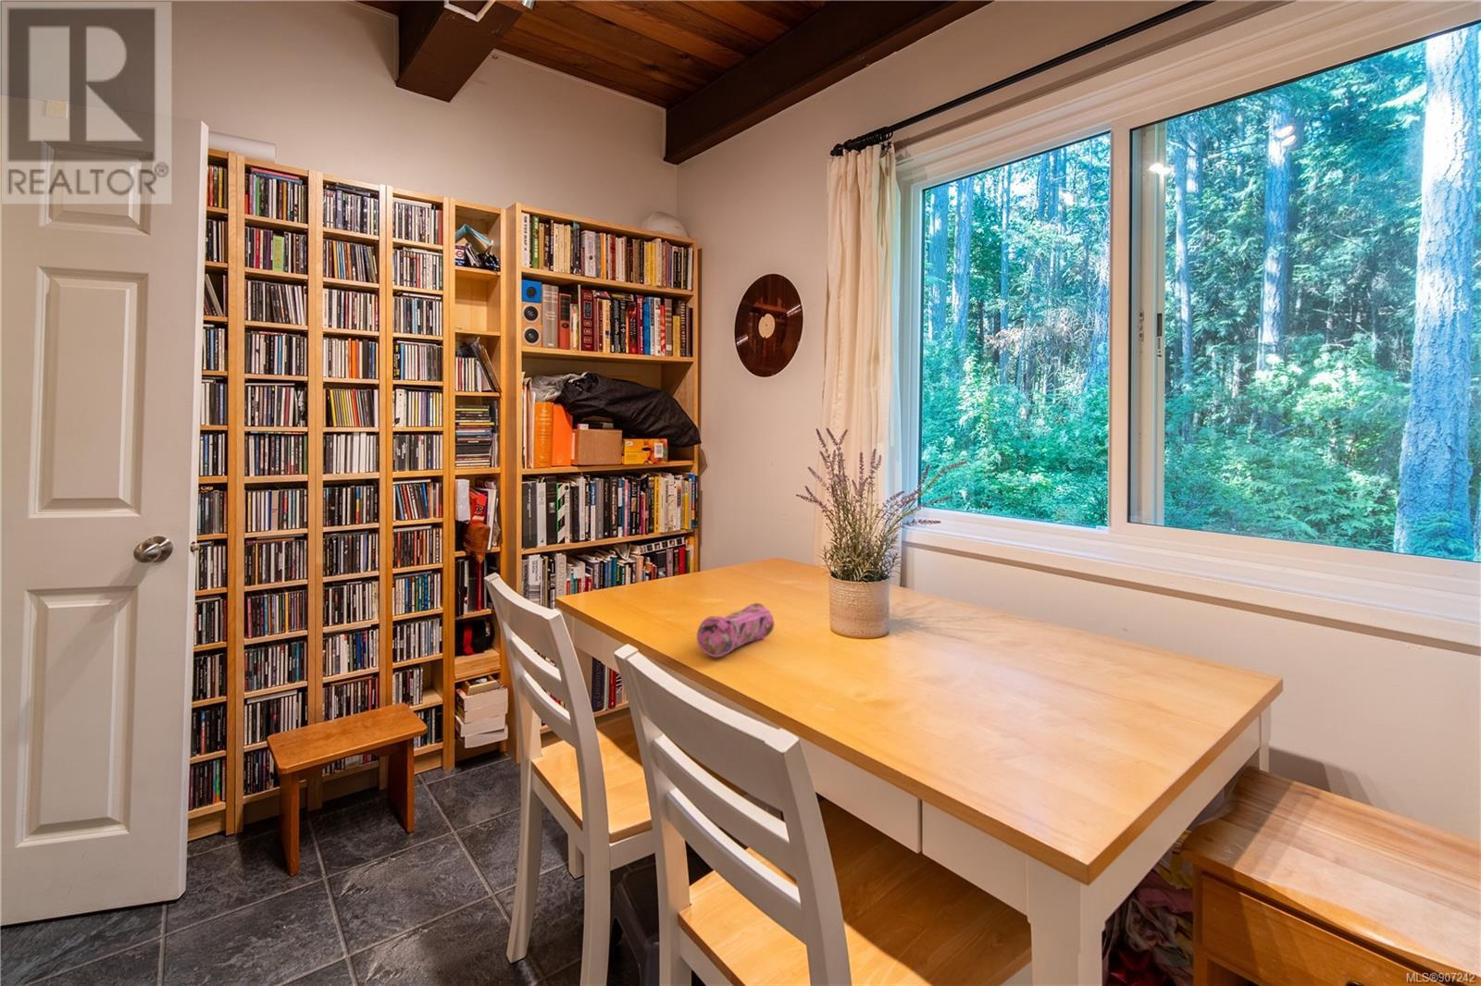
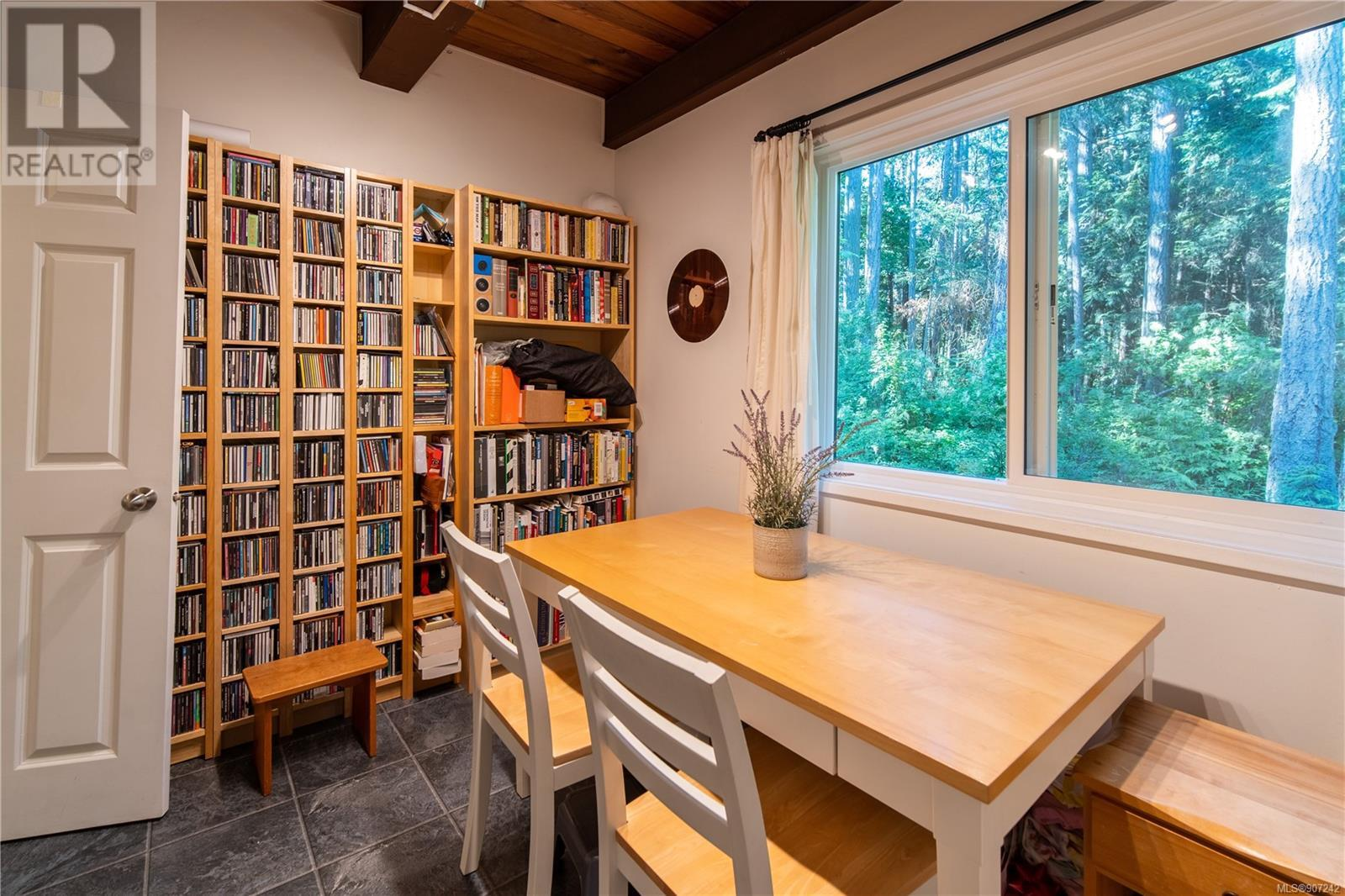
- pencil case [696,602,775,658]
